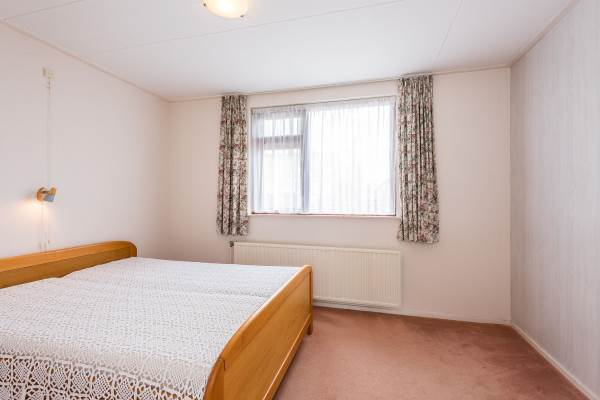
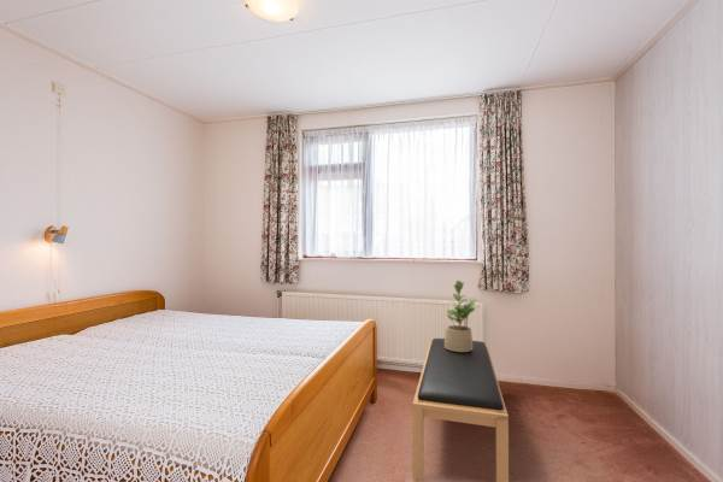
+ potted plant [443,280,478,352]
+ bench [412,337,510,482]
